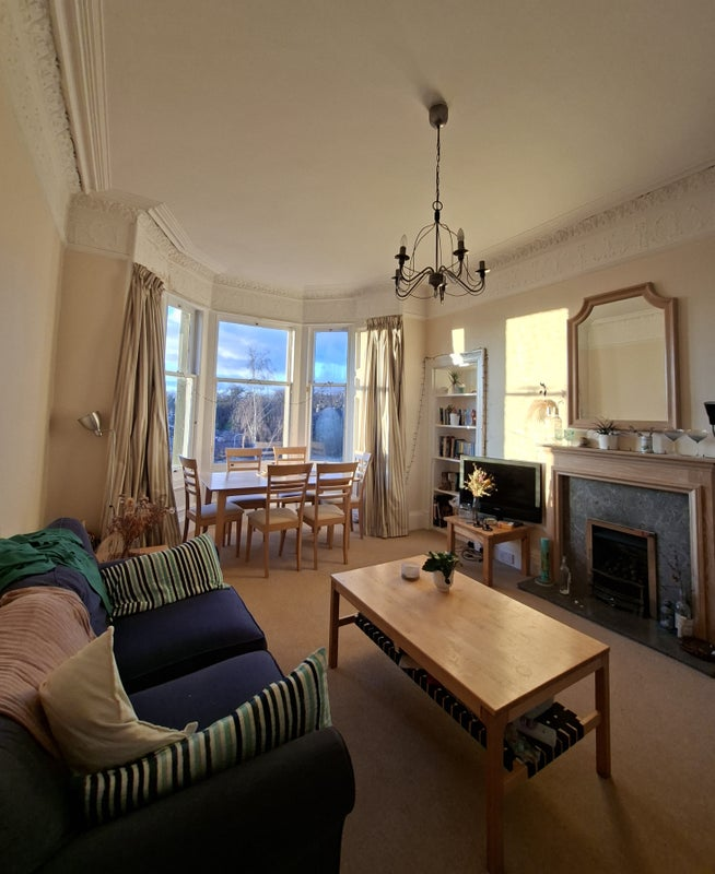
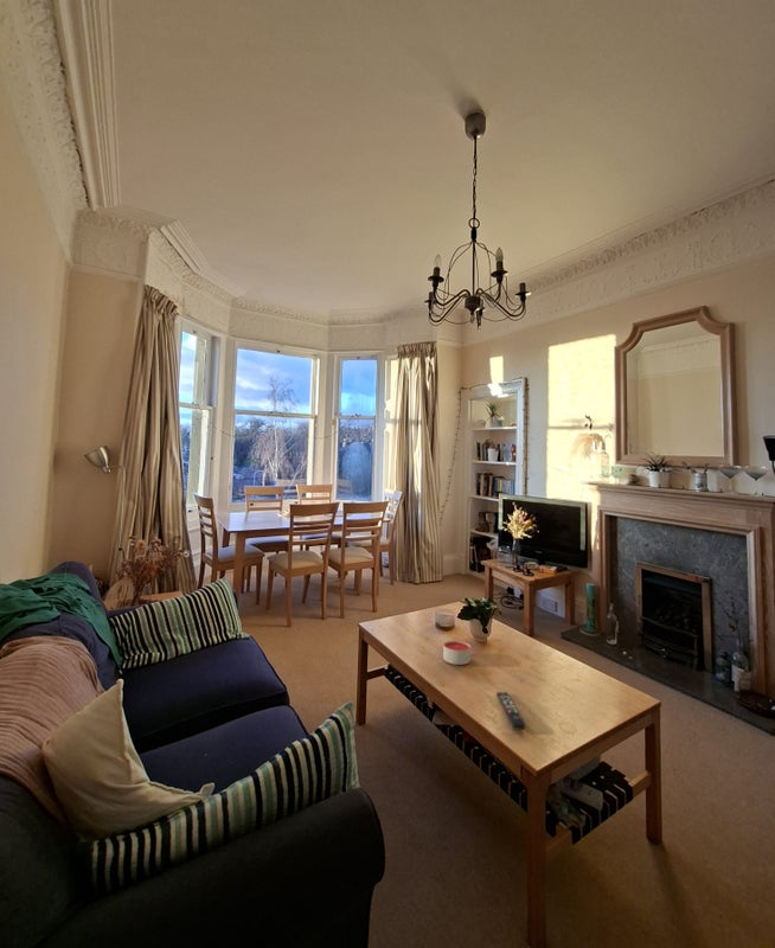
+ remote control [495,691,527,731]
+ candle [442,640,472,666]
